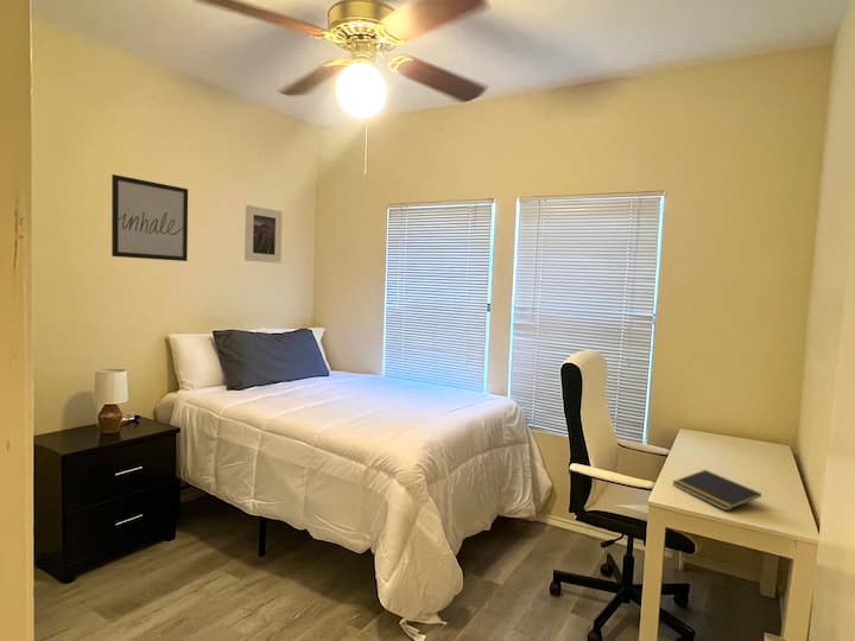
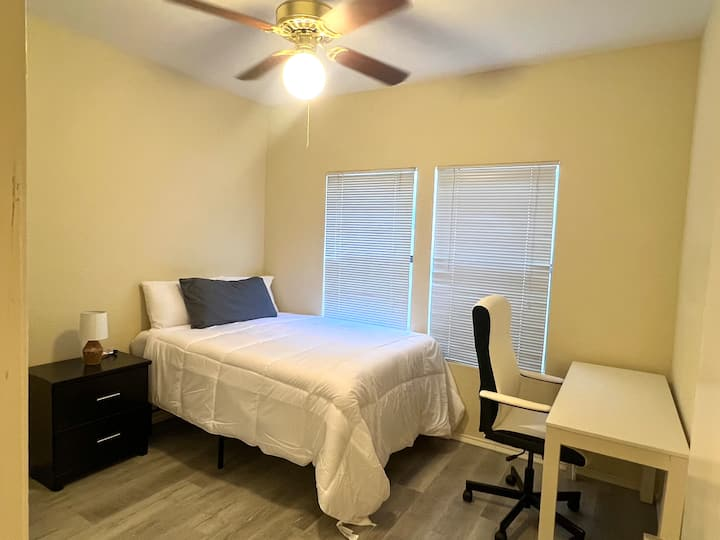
- wall art [110,173,189,262]
- notepad [671,469,762,512]
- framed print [243,204,284,265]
